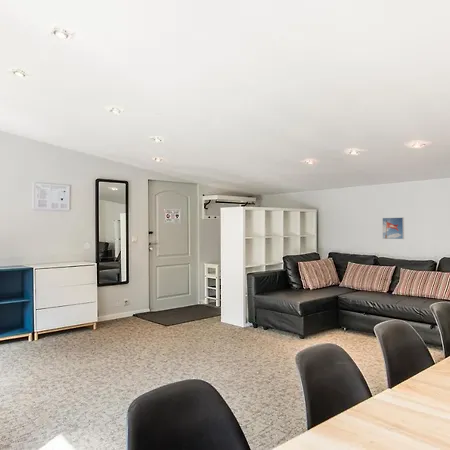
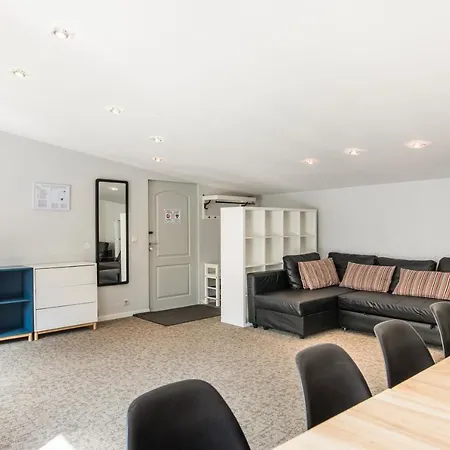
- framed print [381,216,405,240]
